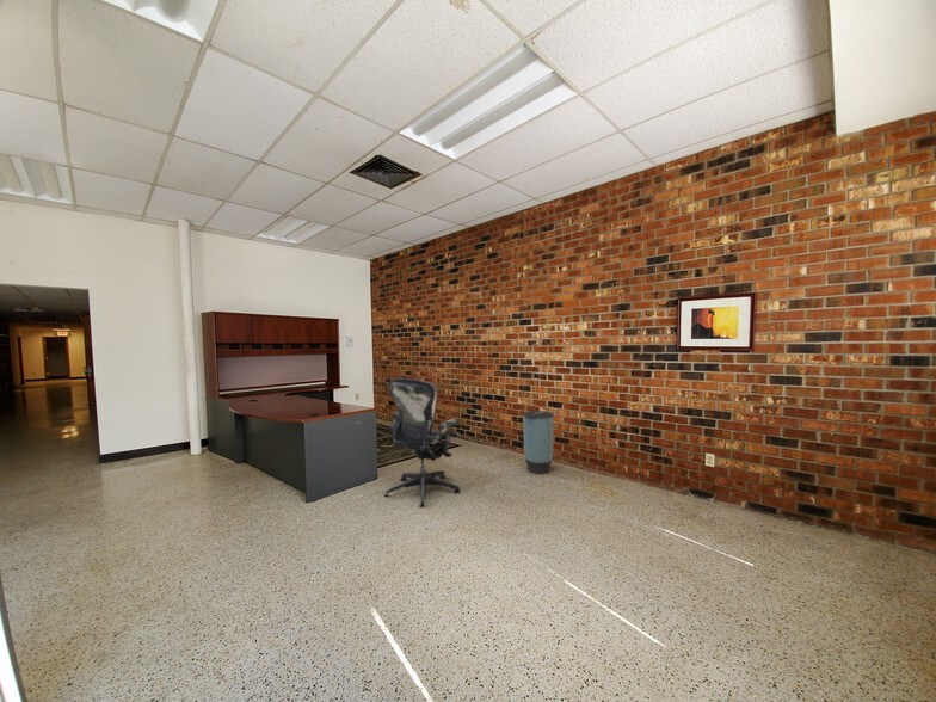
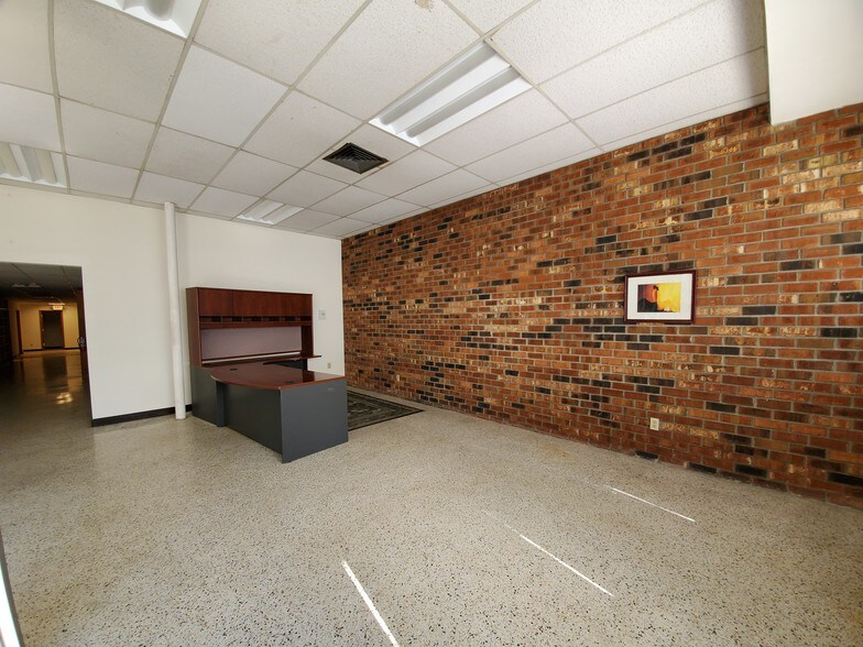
- trash can [522,410,555,475]
- office chair [381,377,461,509]
